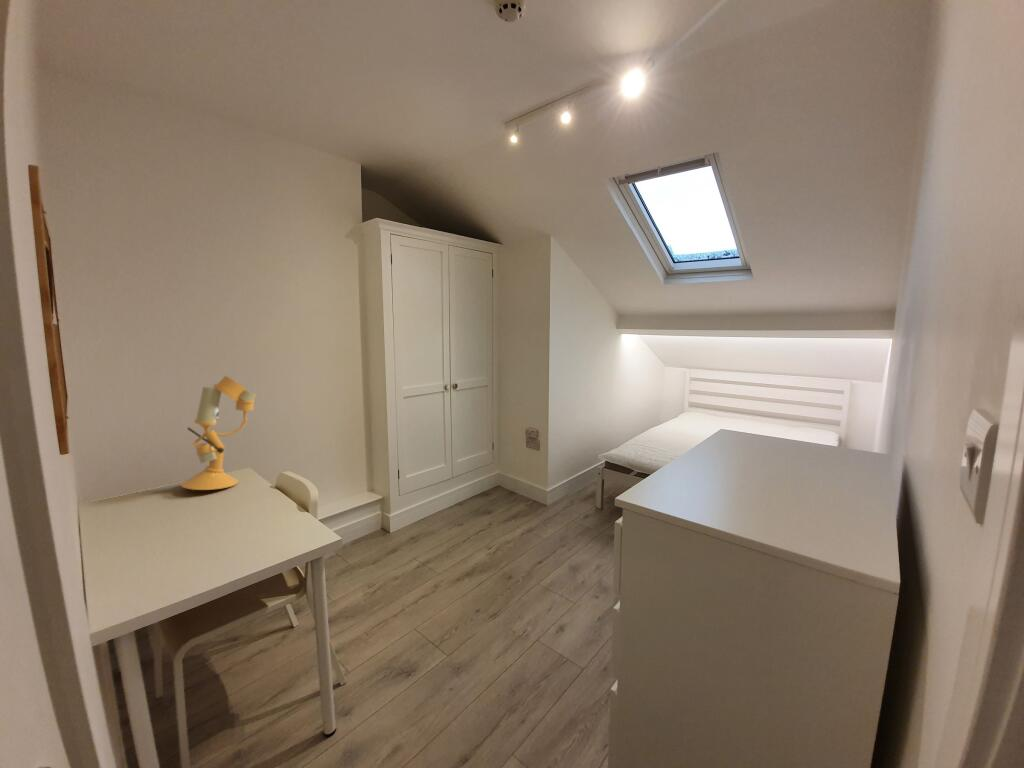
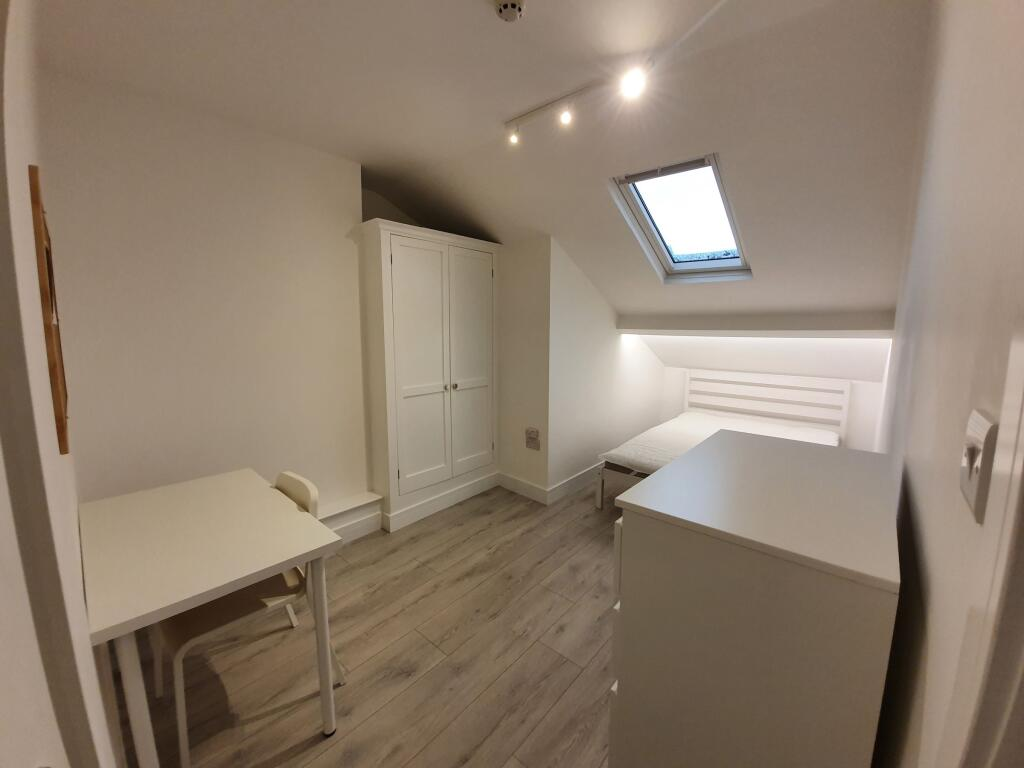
- desk lamp [180,374,258,491]
